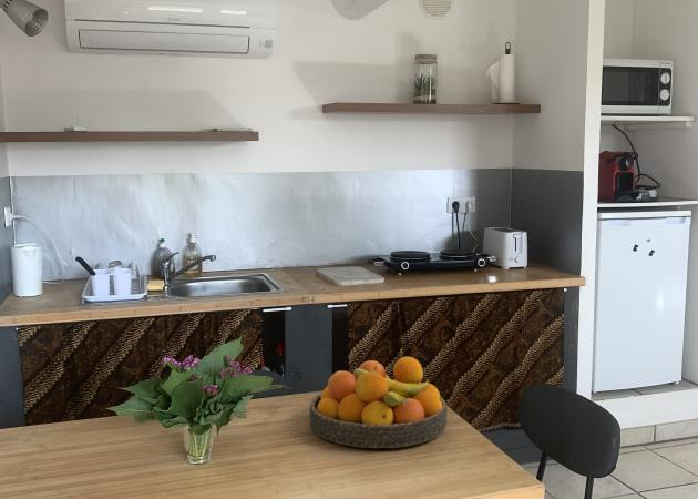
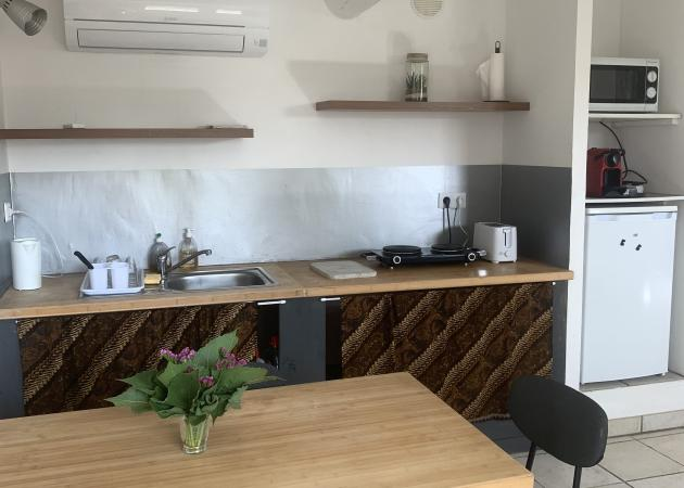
- fruit bowl [308,356,449,449]
